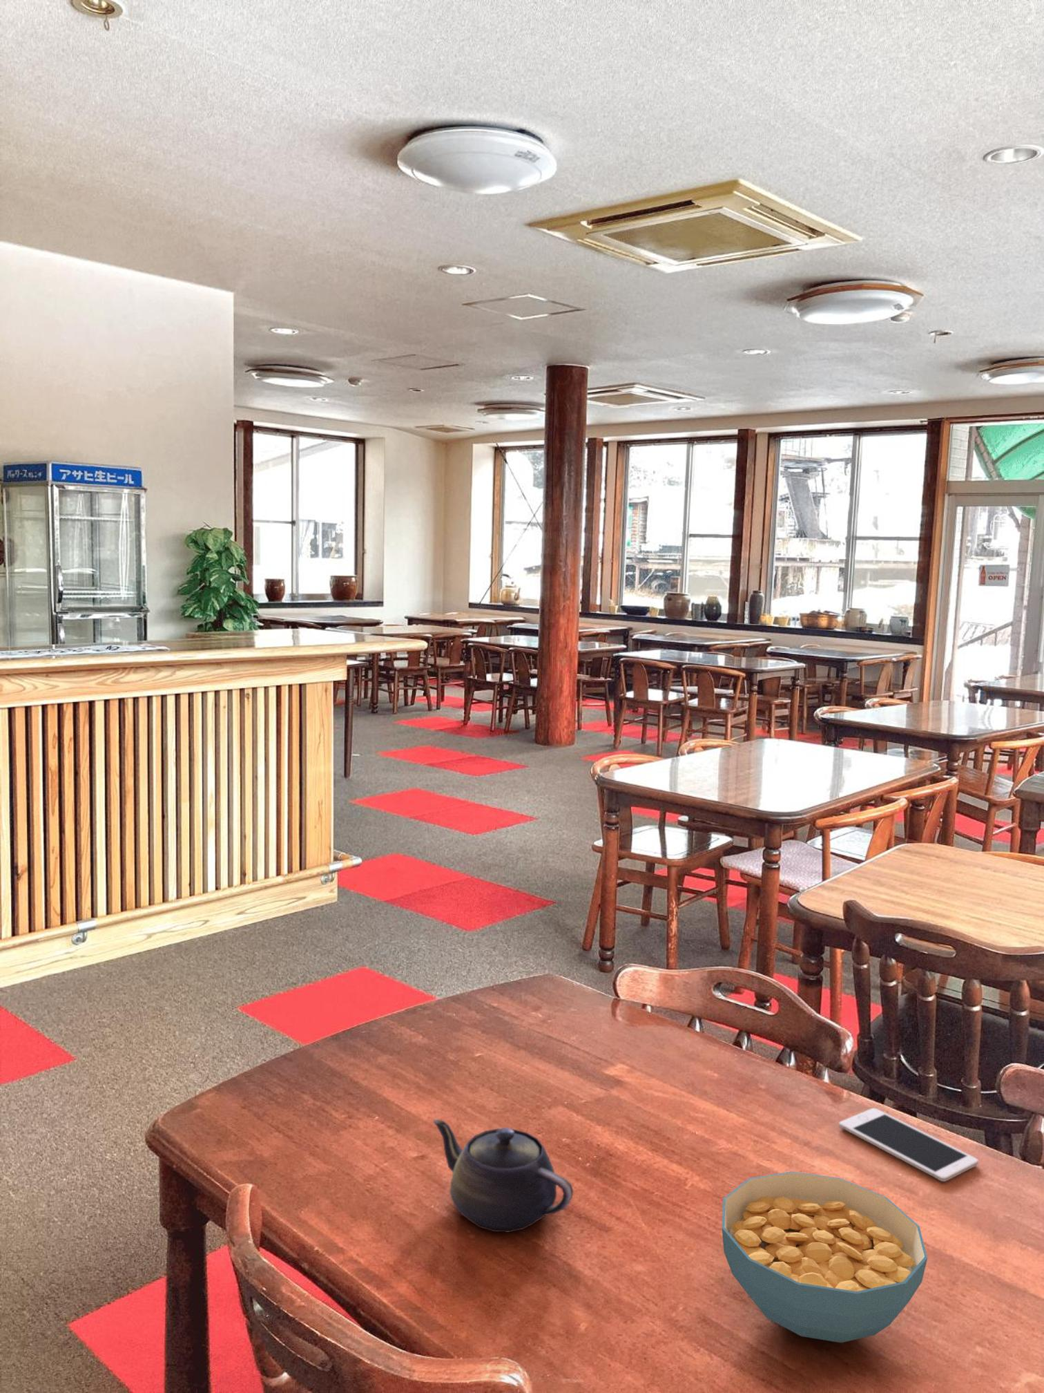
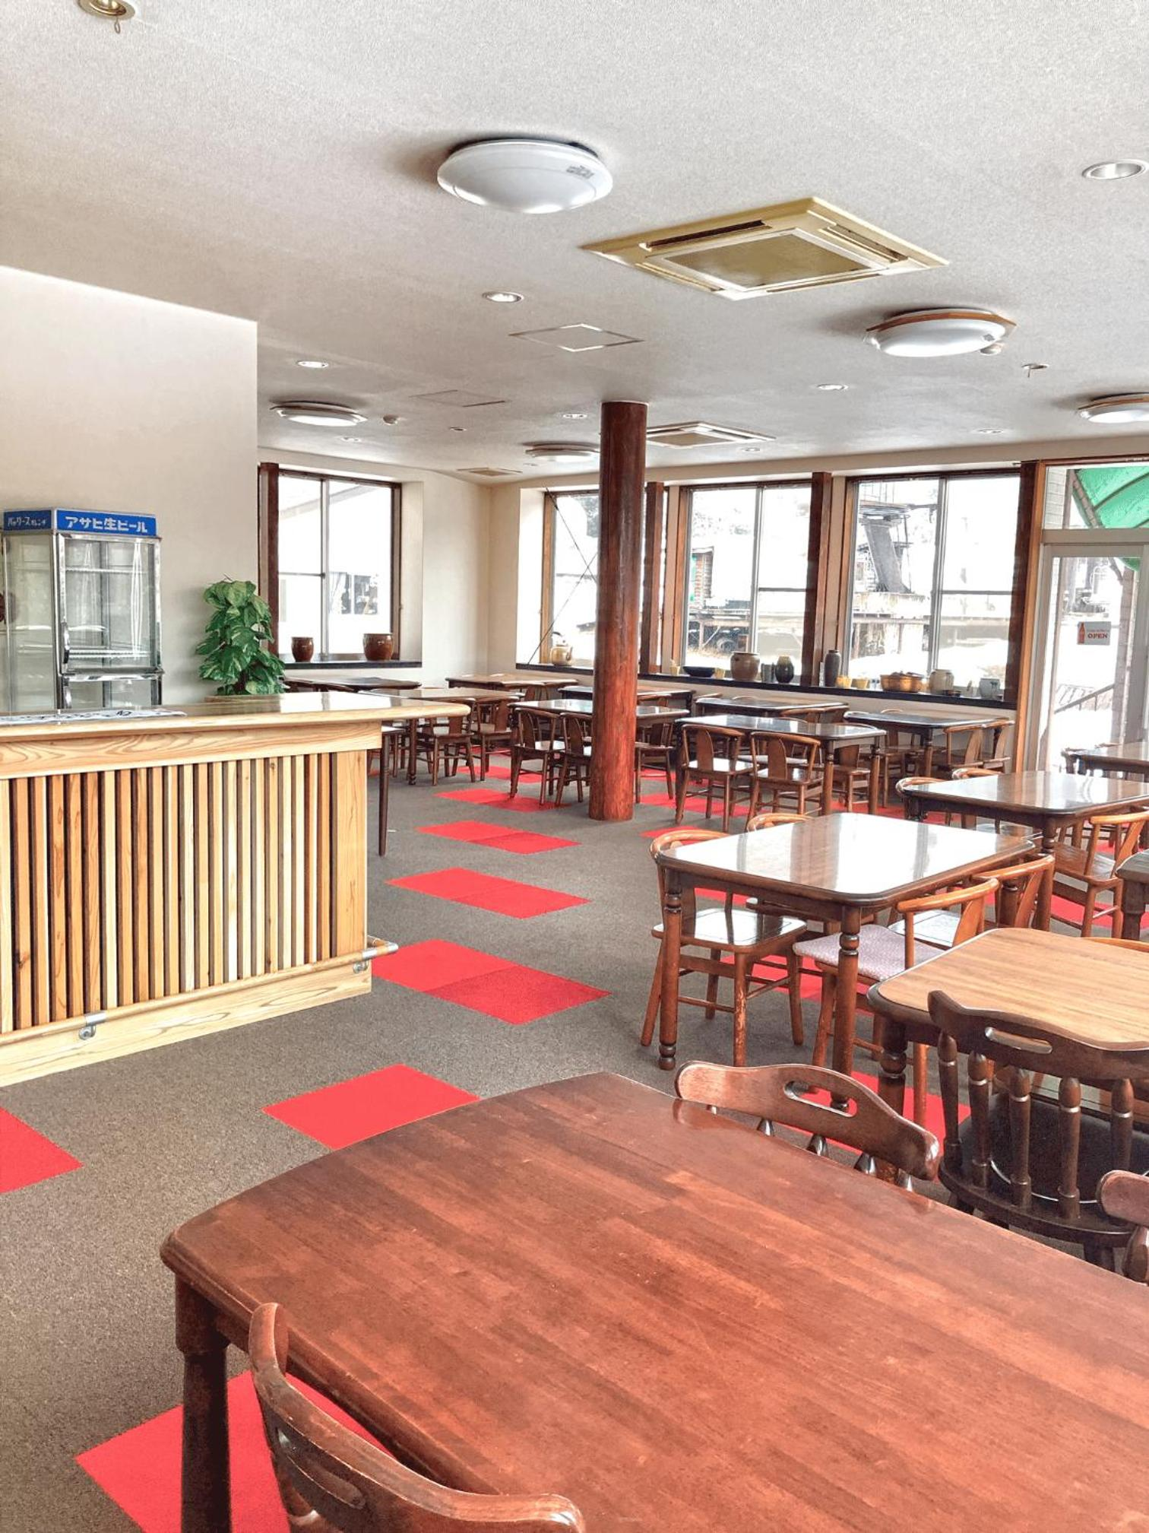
- cereal bowl [722,1170,928,1344]
- cell phone [838,1108,979,1182]
- teapot [433,1118,574,1233]
